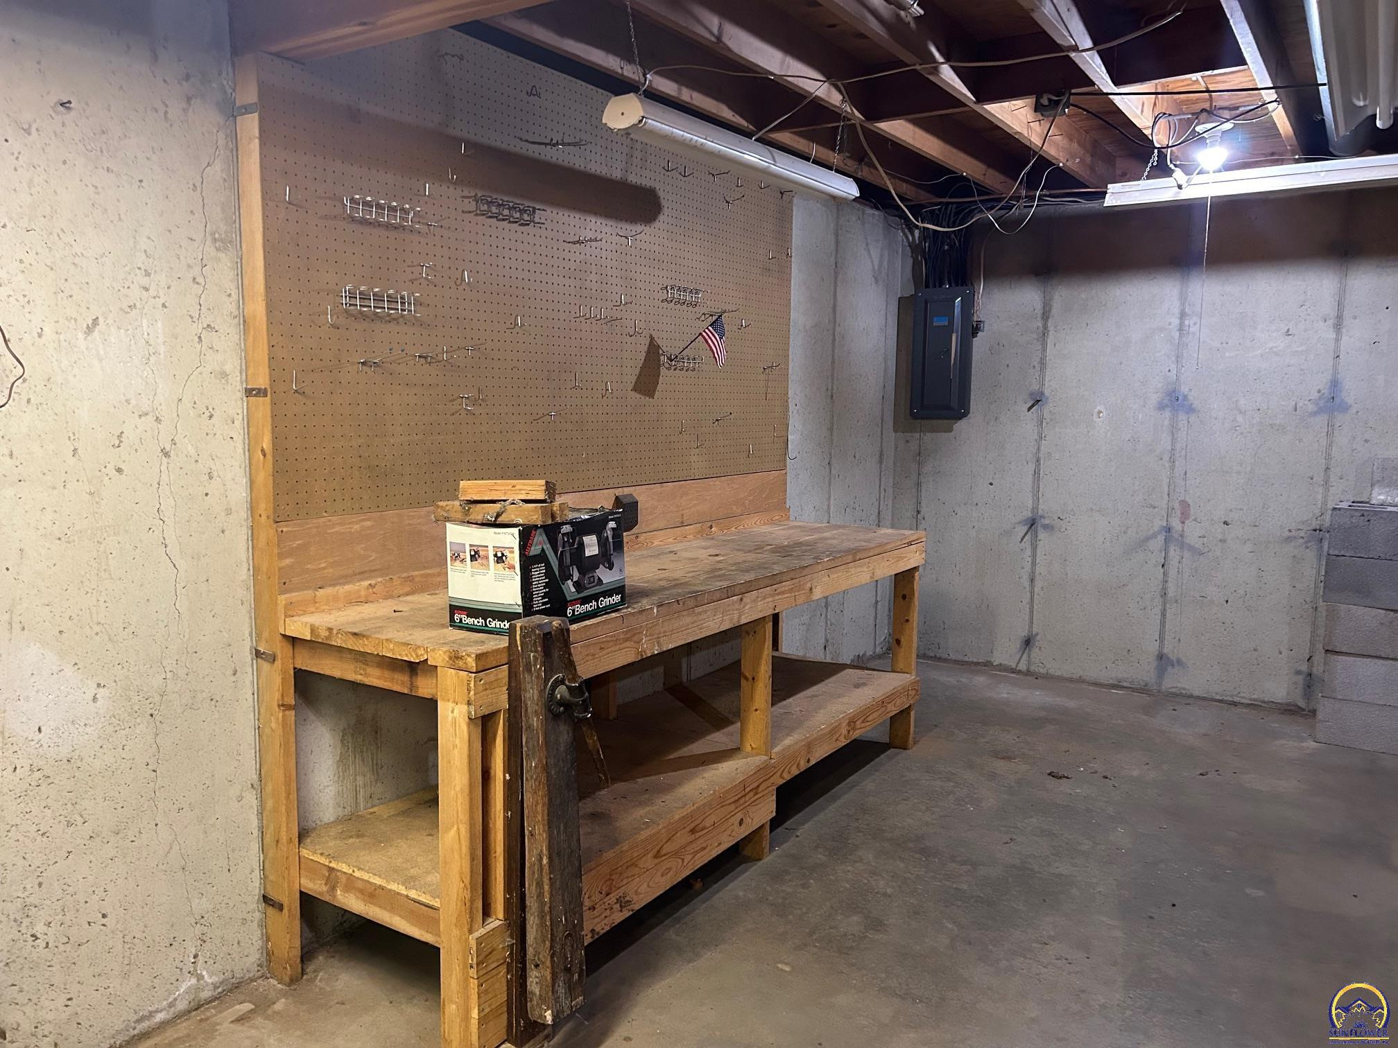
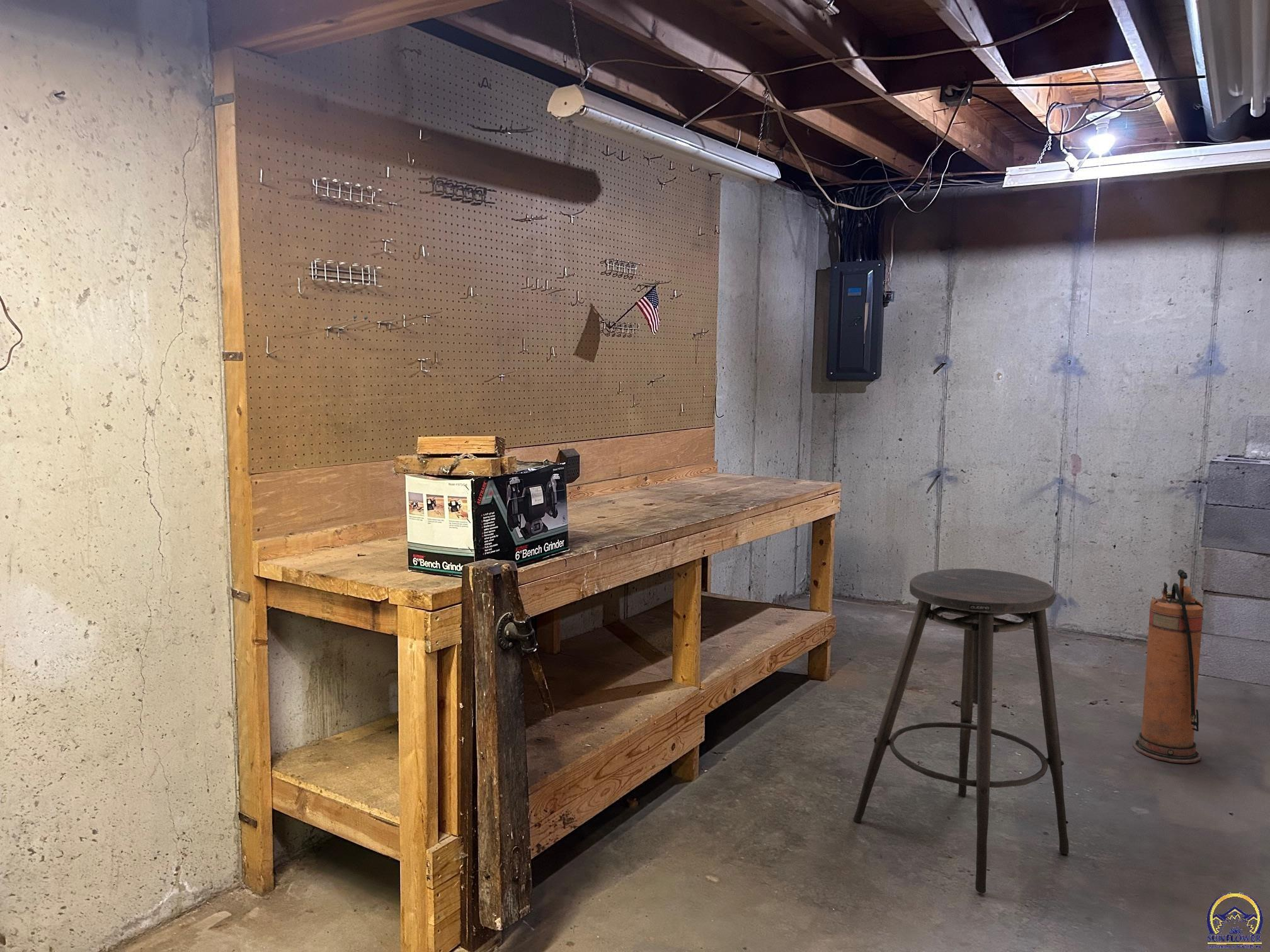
+ stool [853,568,1070,894]
+ fire extinguisher [1132,569,1204,764]
